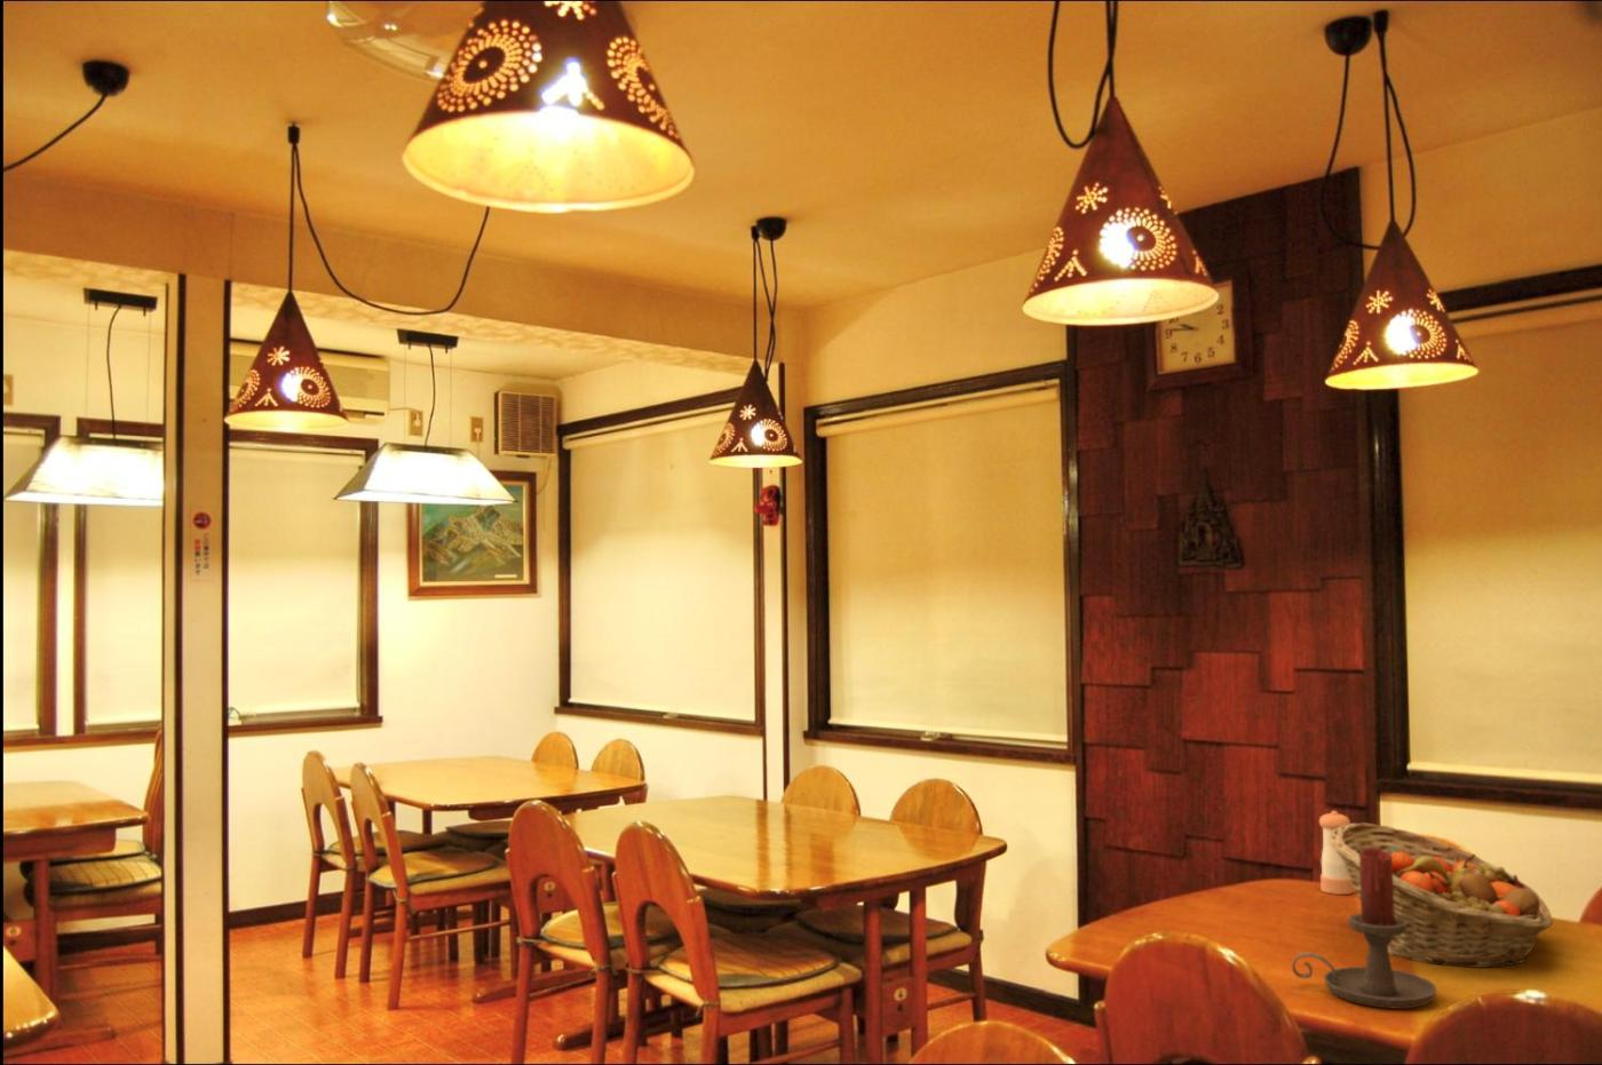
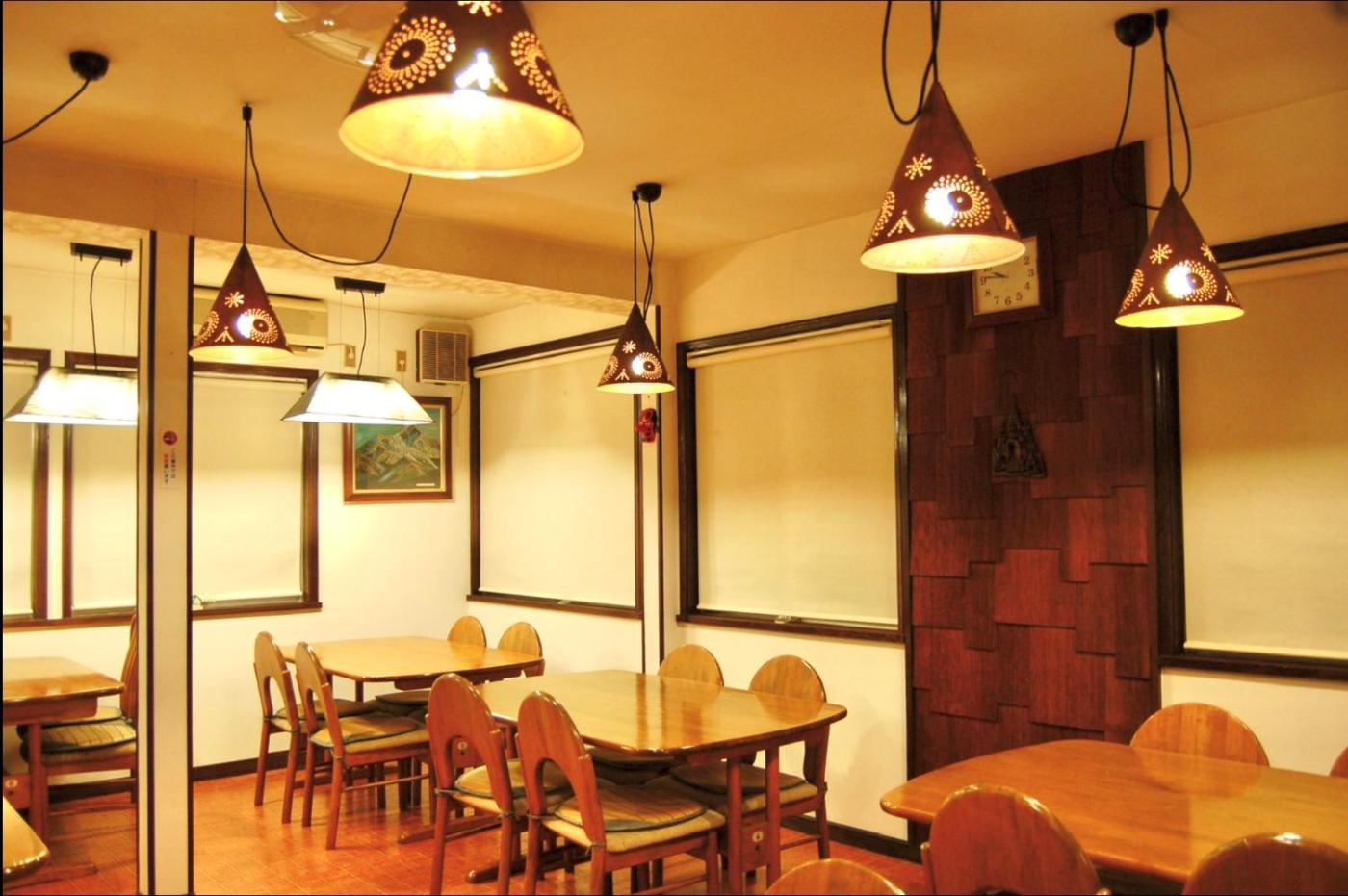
- pepper shaker [1318,809,1355,896]
- candle holder [1291,847,1438,1010]
- fruit basket [1331,821,1554,969]
